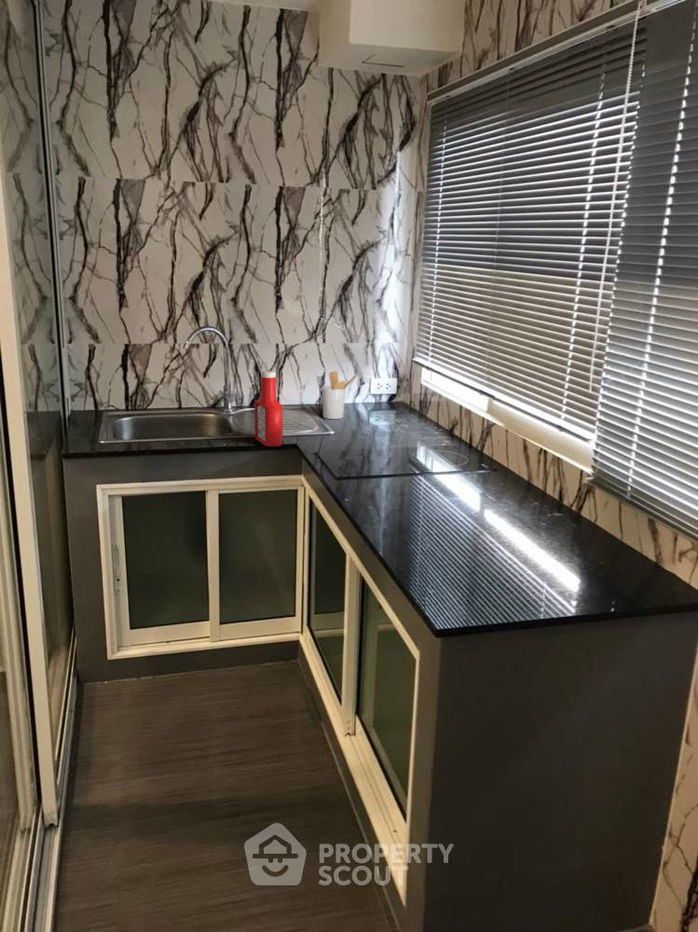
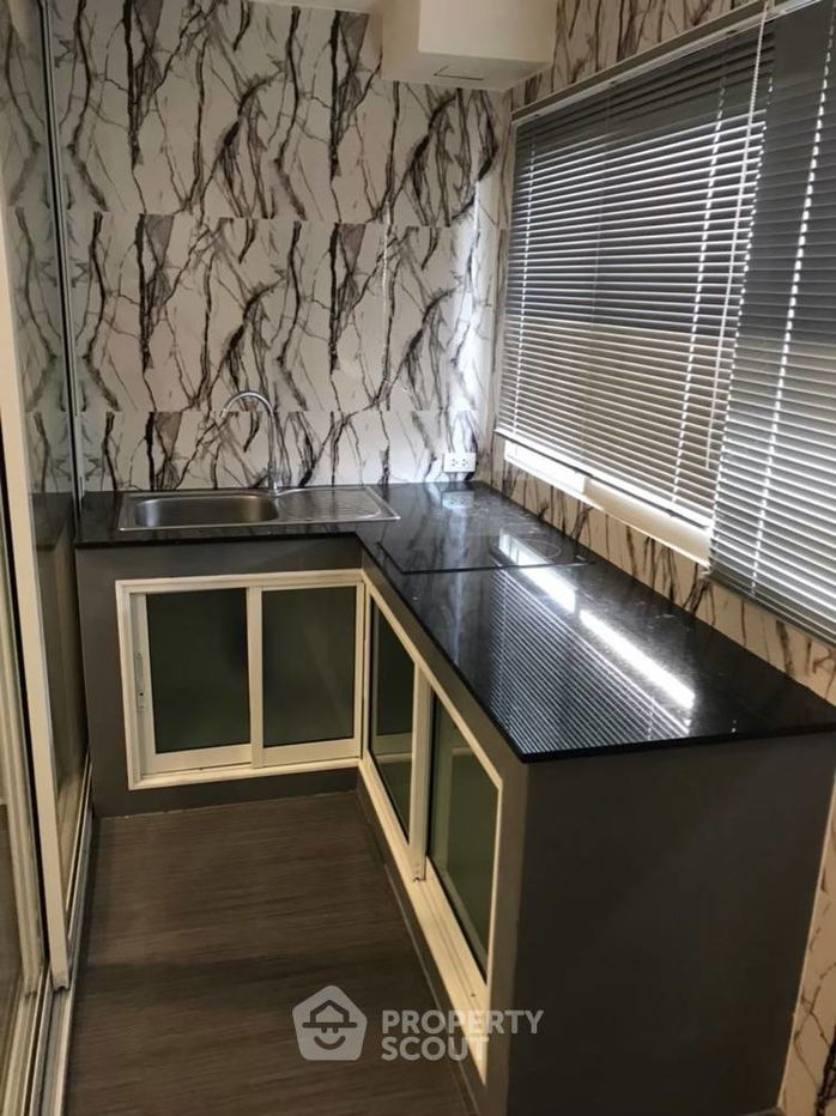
- utensil holder [321,370,358,420]
- soap bottle [254,370,283,447]
